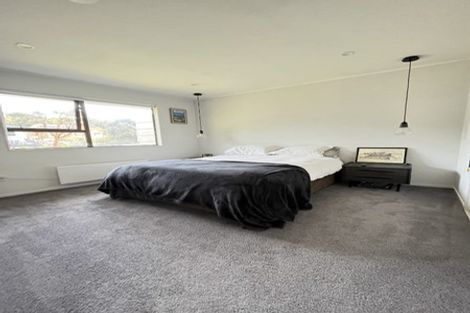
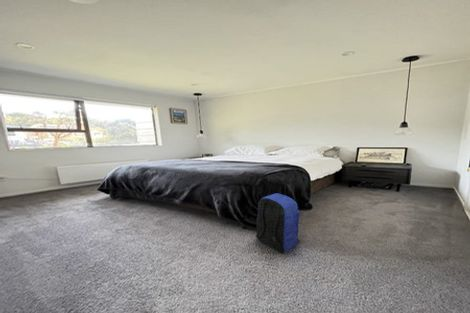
+ backpack [255,192,301,255]
